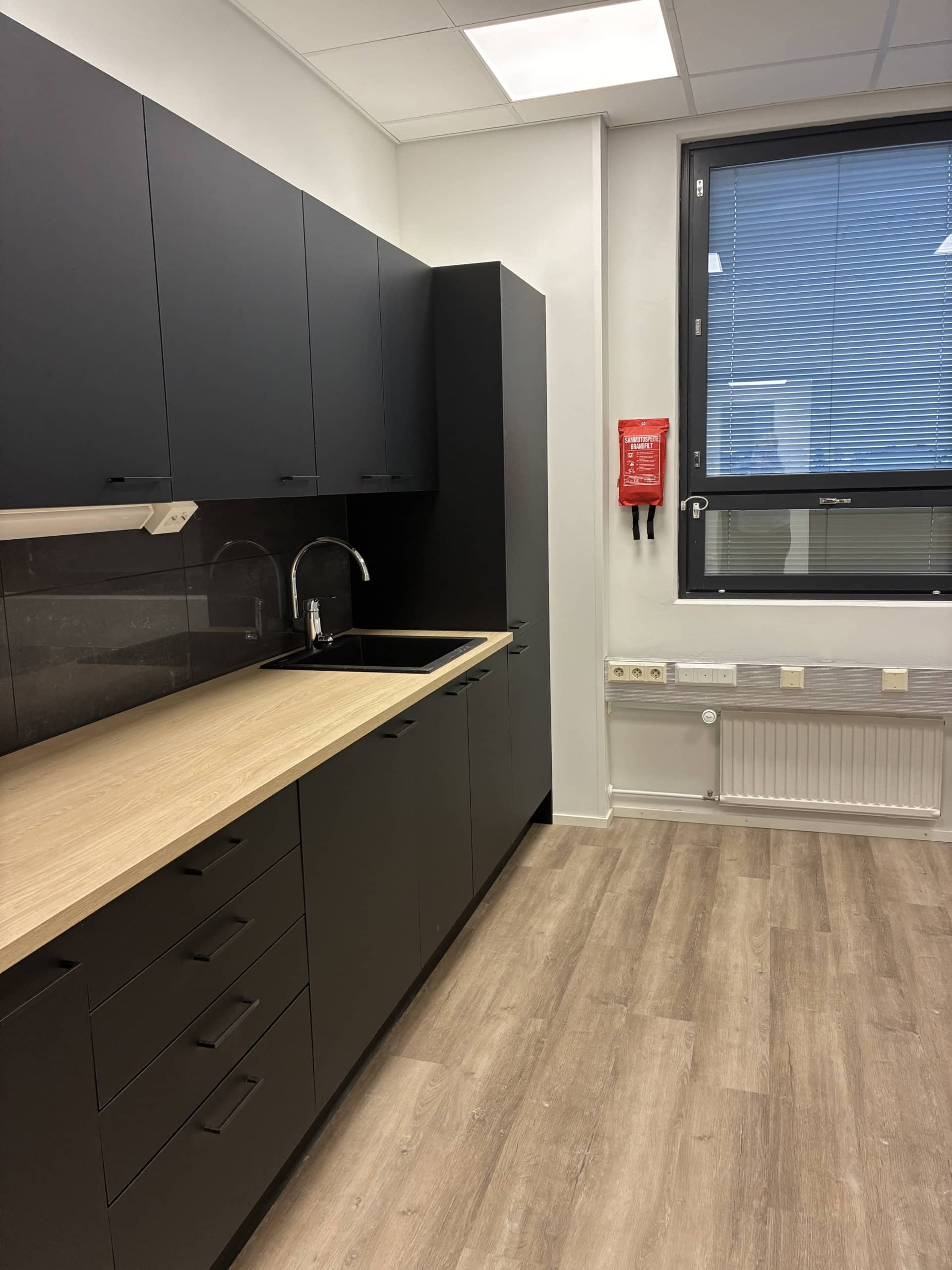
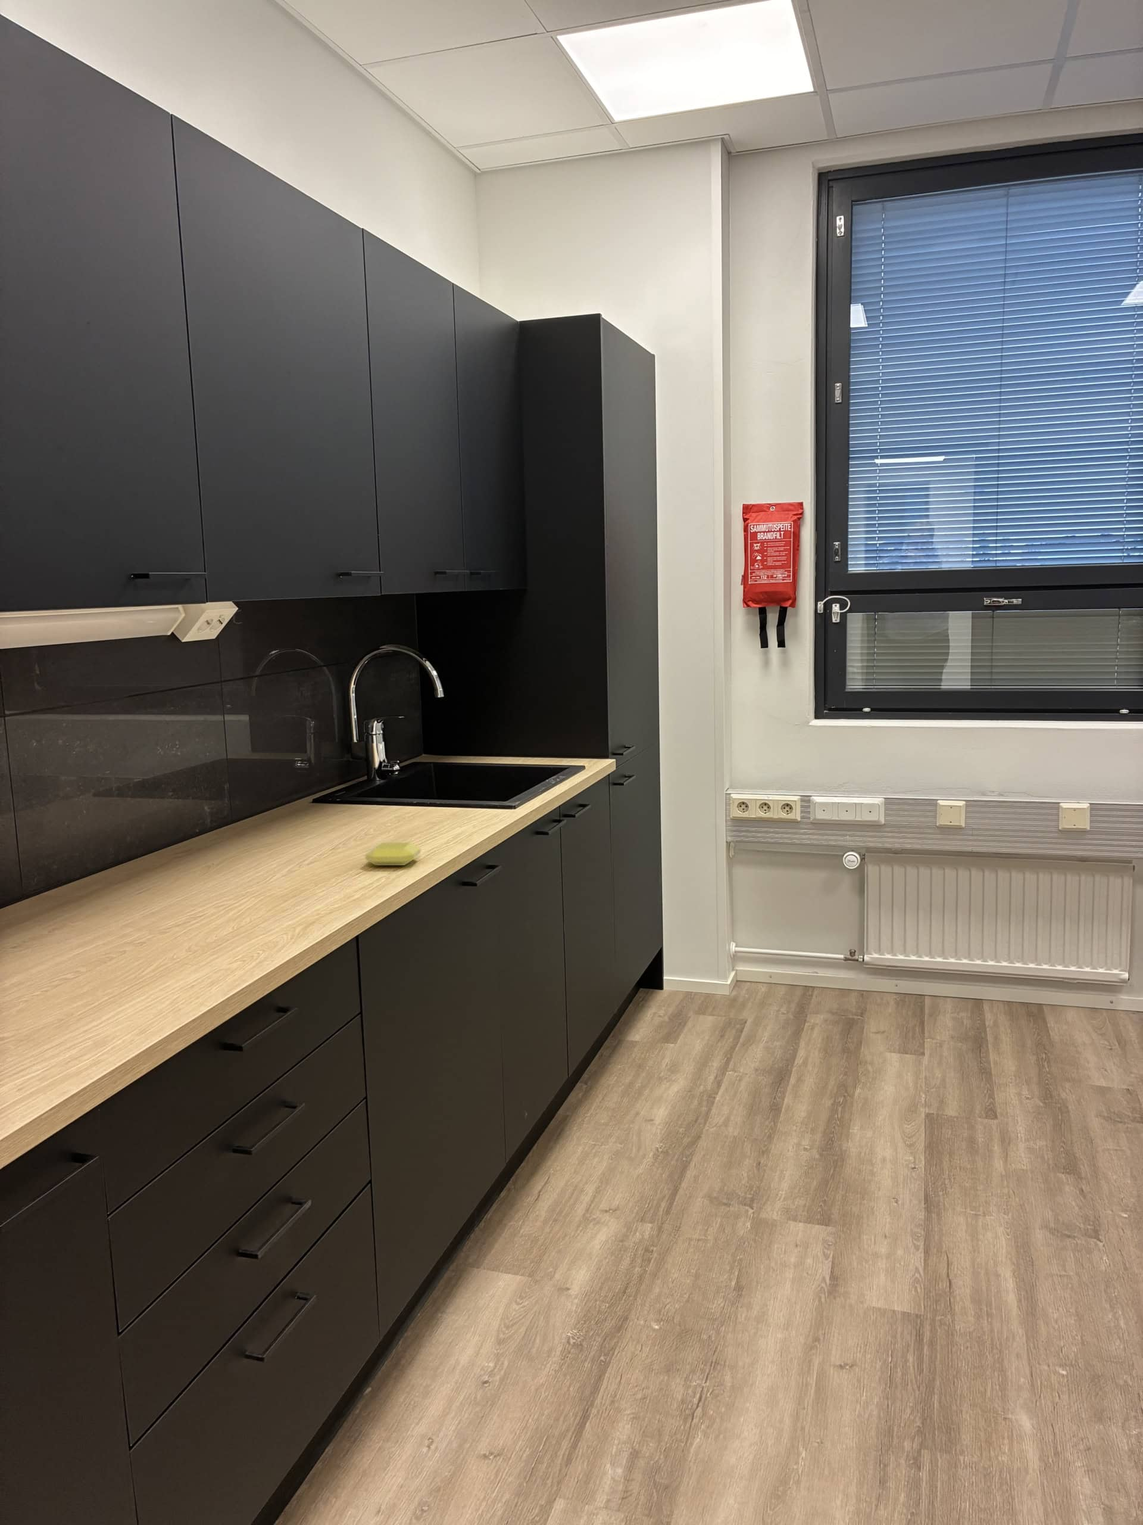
+ soap bar [365,842,421,866]
